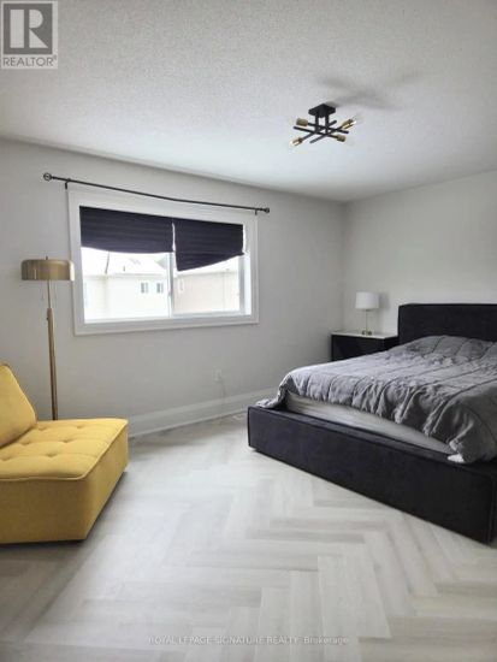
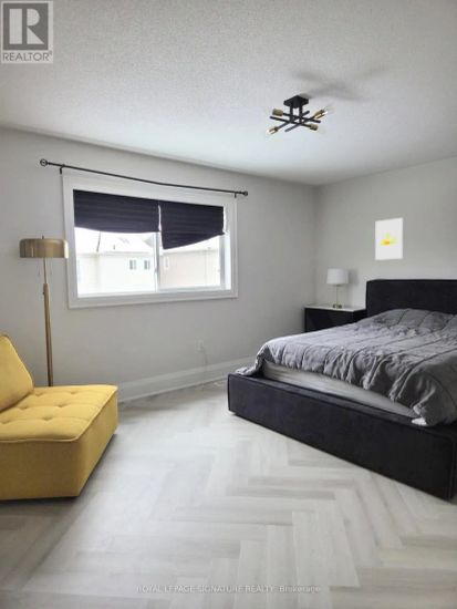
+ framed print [374,217,404,261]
